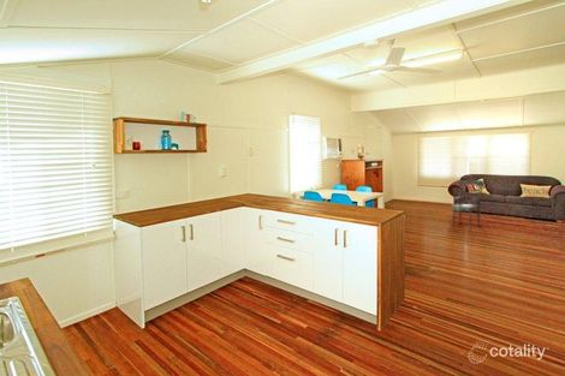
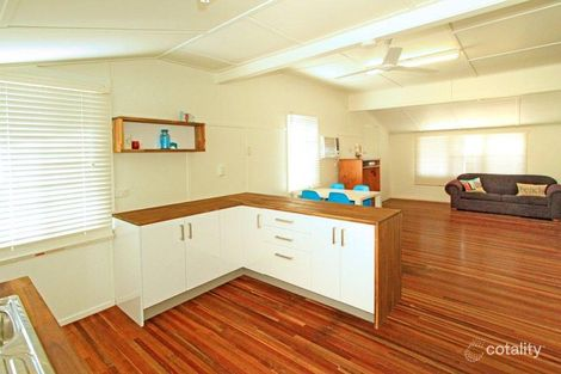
- dining chair [451,177,486,228]
